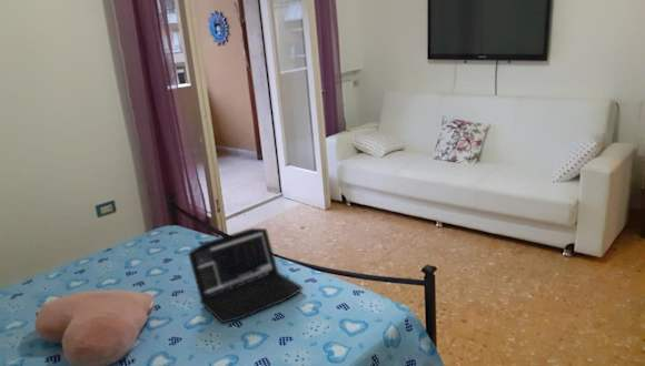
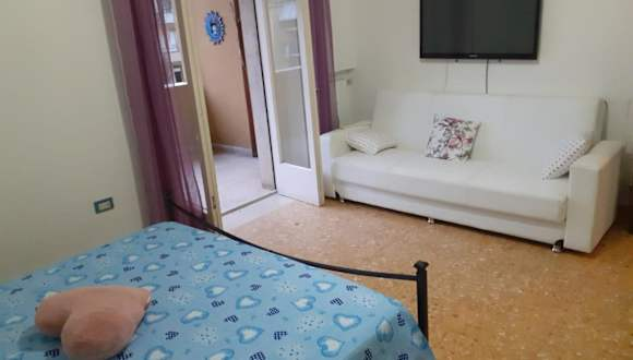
- laptop [187,227,304,324]
